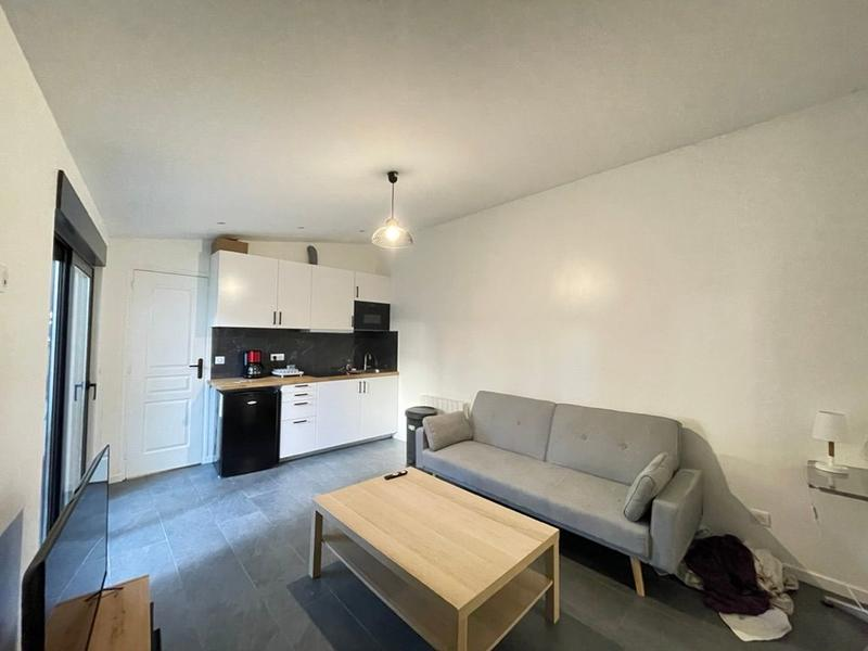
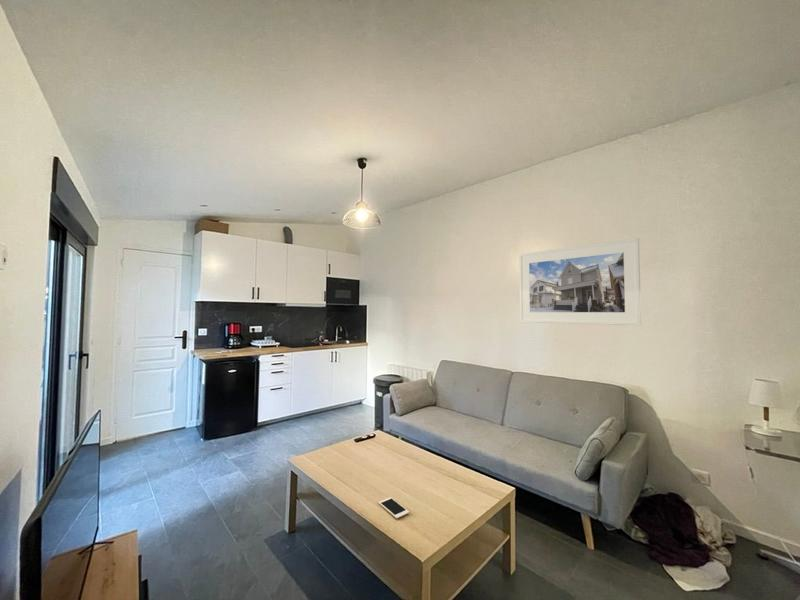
+ cell phone [378,496,410,519]
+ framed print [518,237,642,326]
